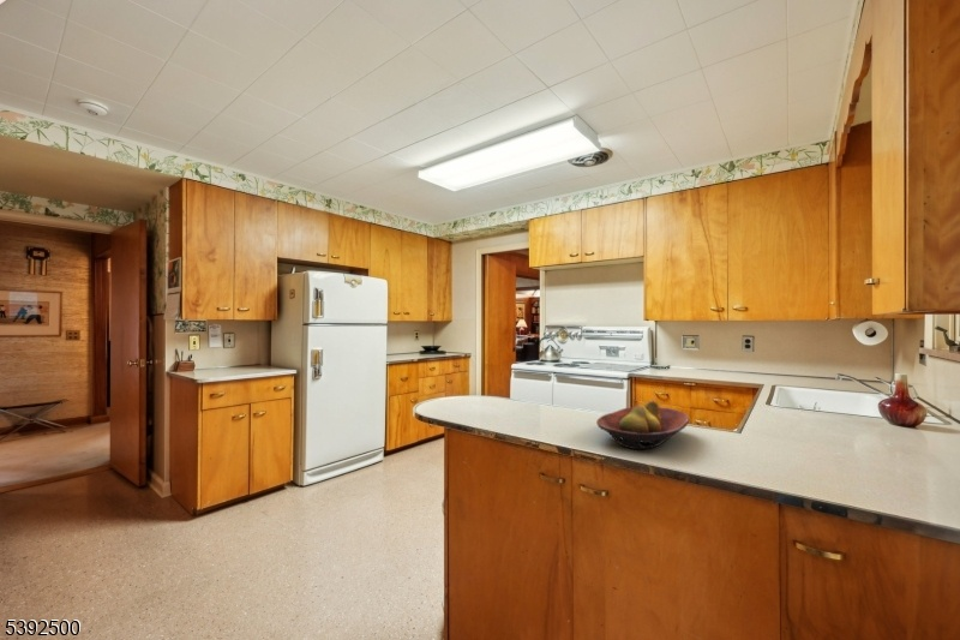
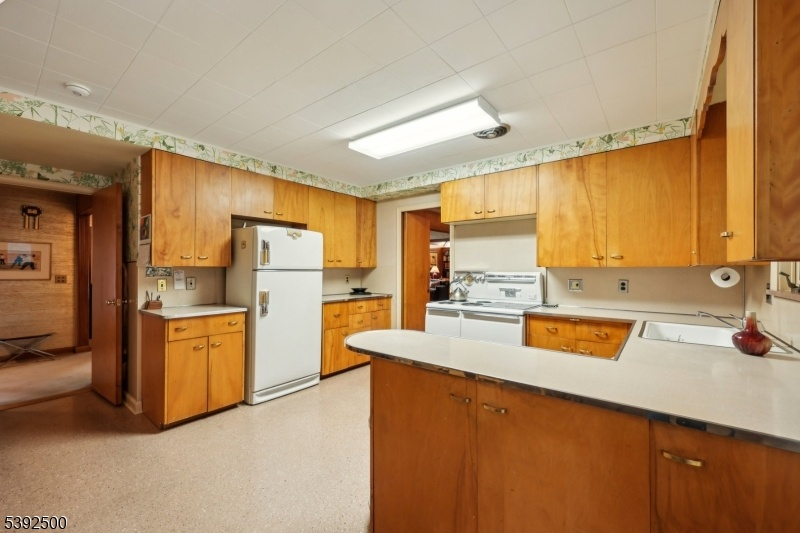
- fruit bowl [595,400,691,450]
